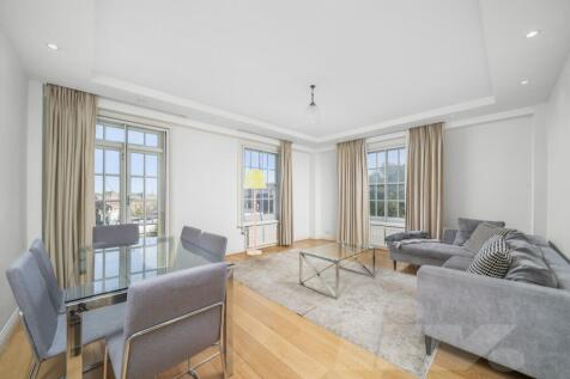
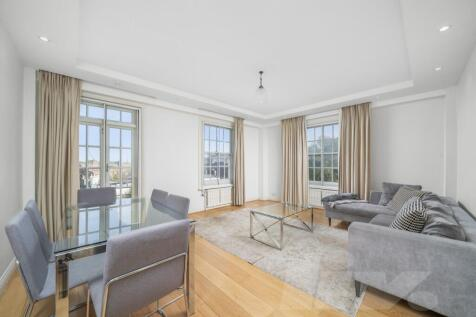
- lamp [242,169,267,257]
